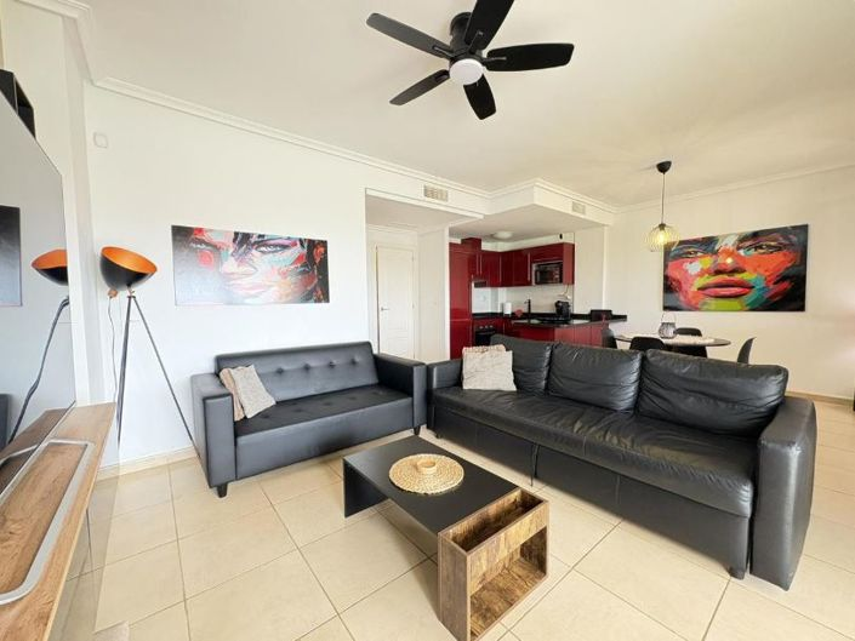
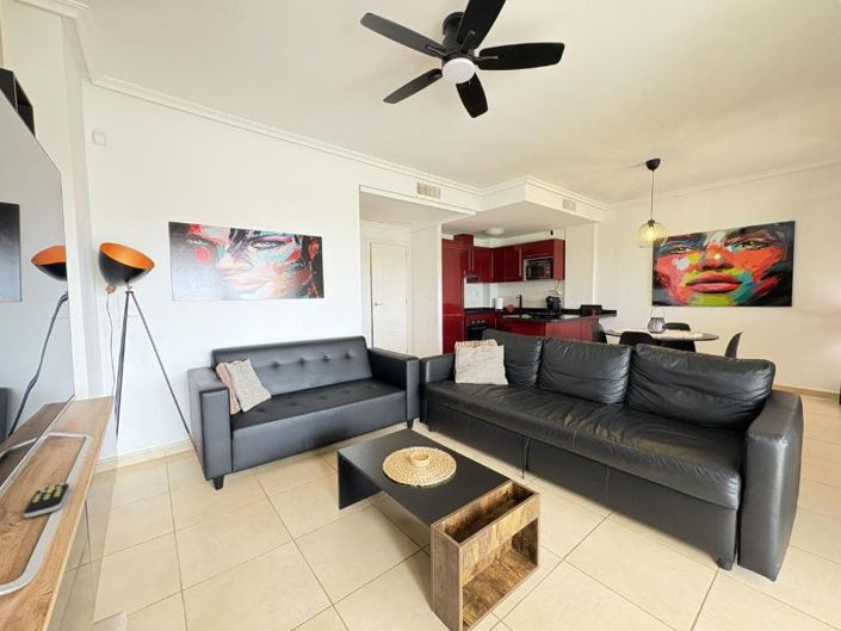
+ remote control [23,482,70,519]
